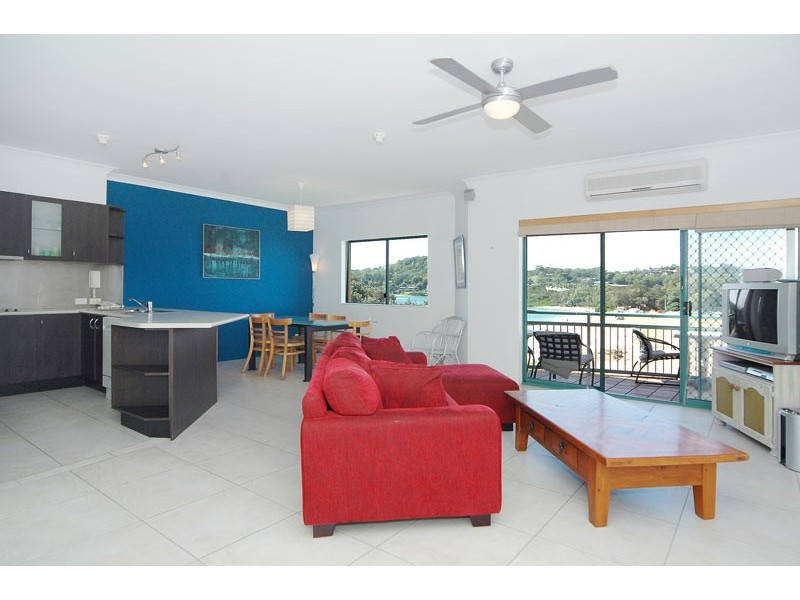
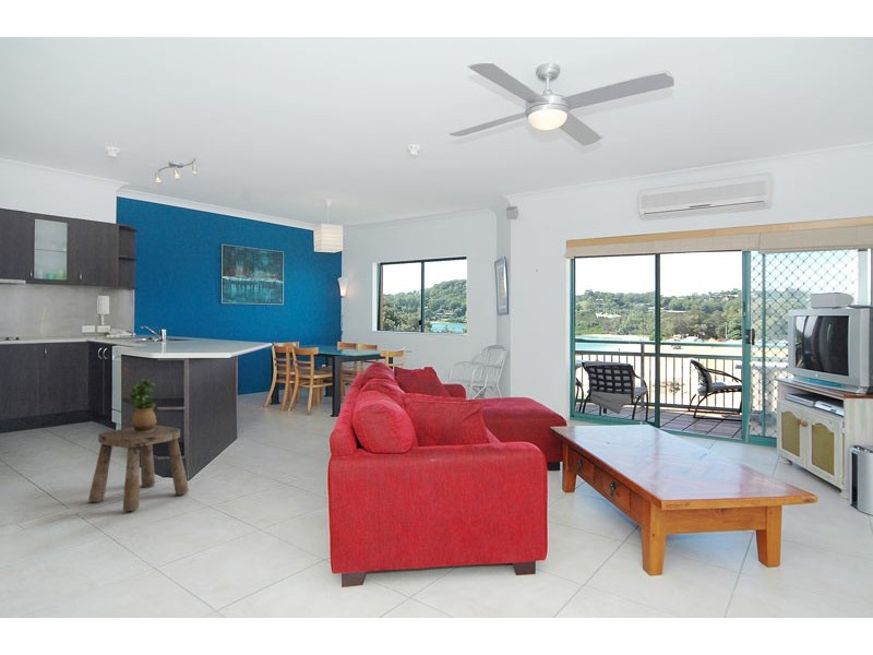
+ stool [87,425,190,512]
+ potted plant [127,378,158,432]
